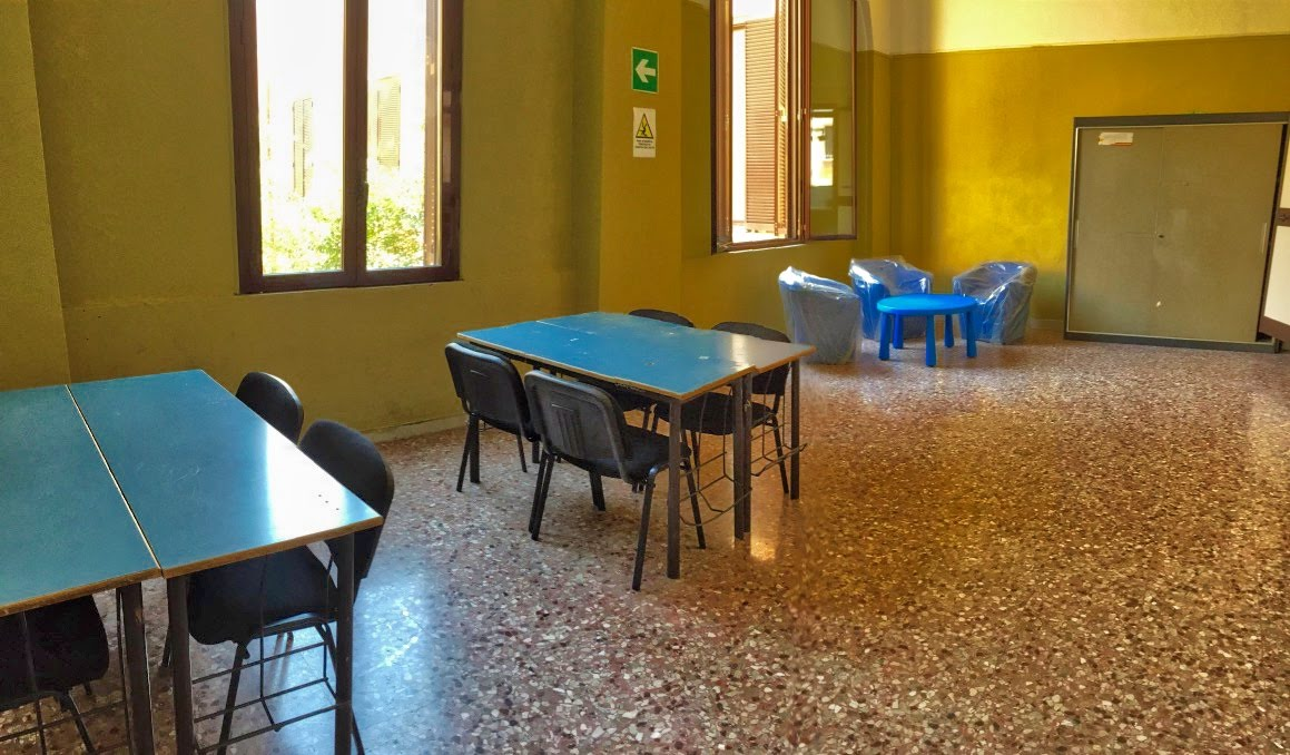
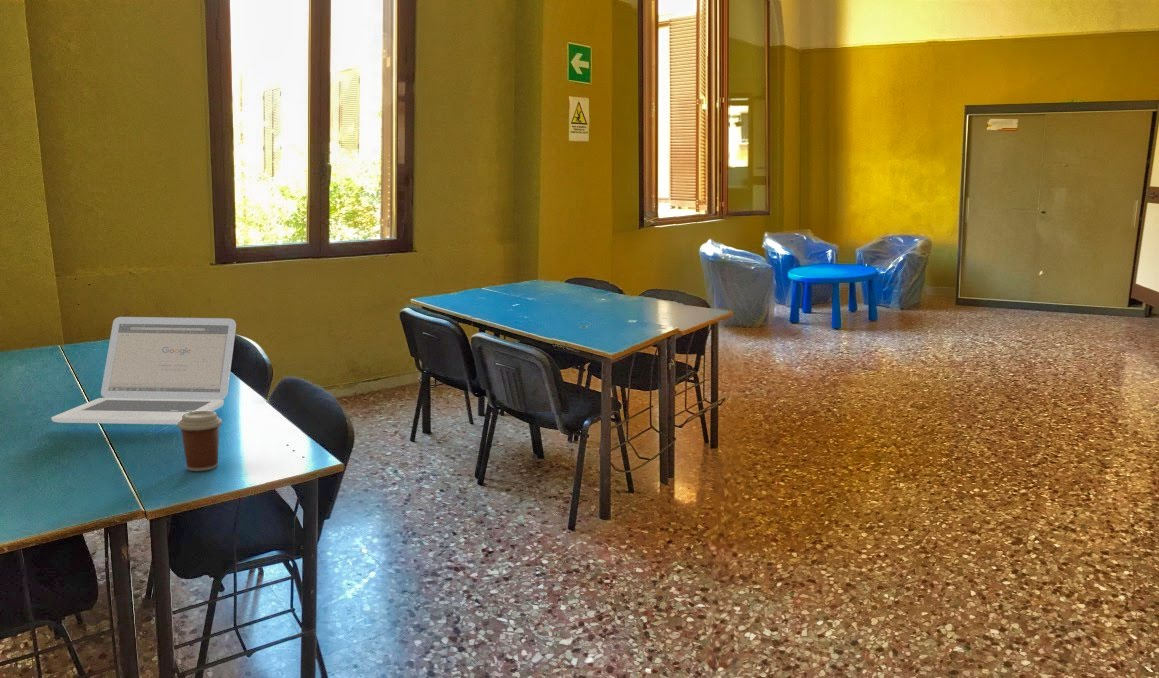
+ laptop [50,316,237,425]
+ coffee cup [177,411,223,472]
